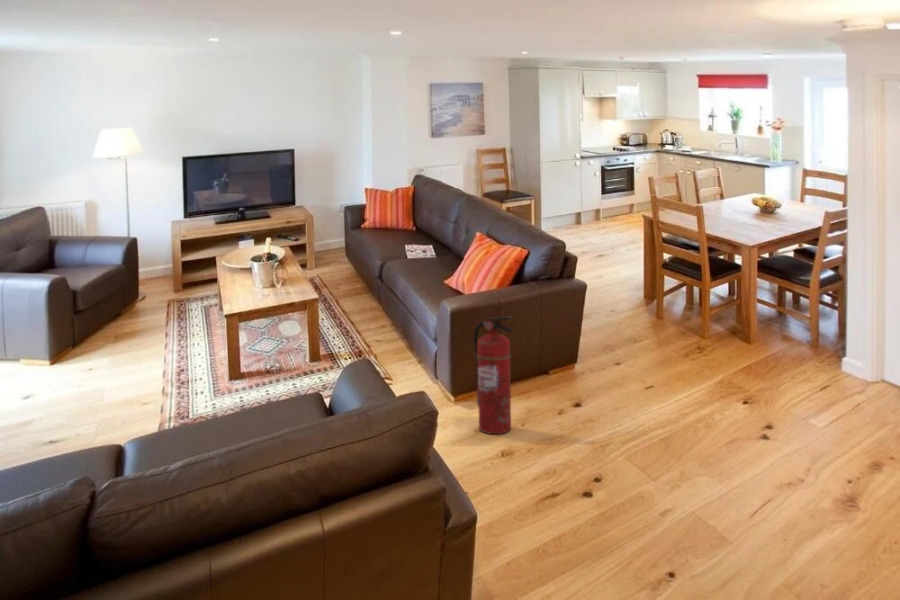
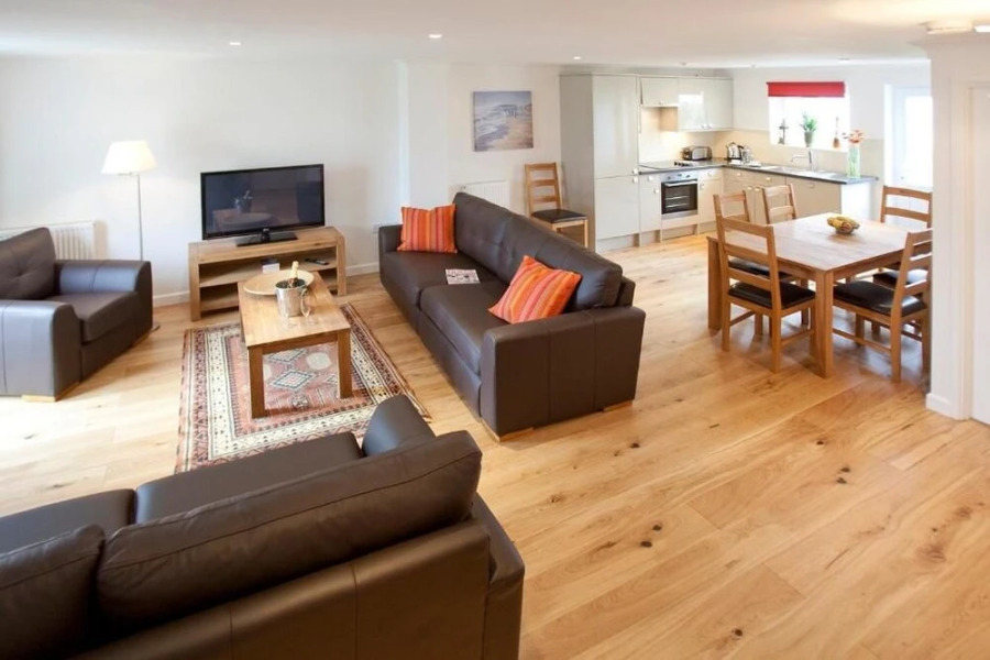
- fire extinguisher [473,315,514,435]
